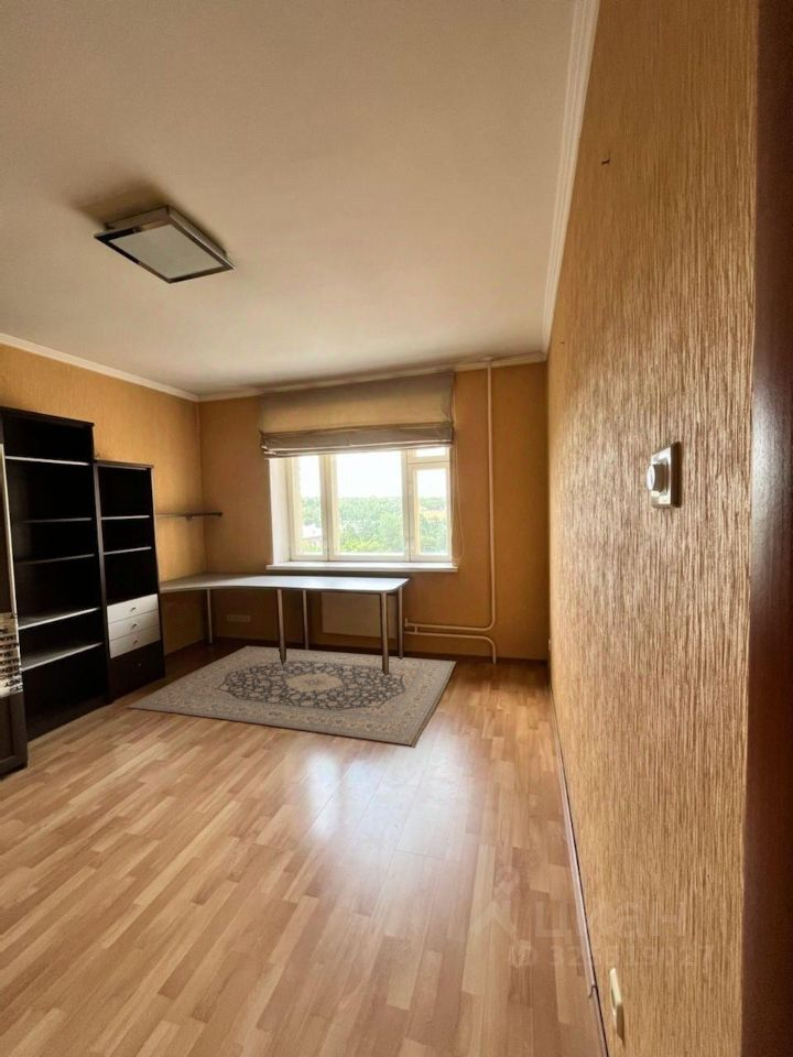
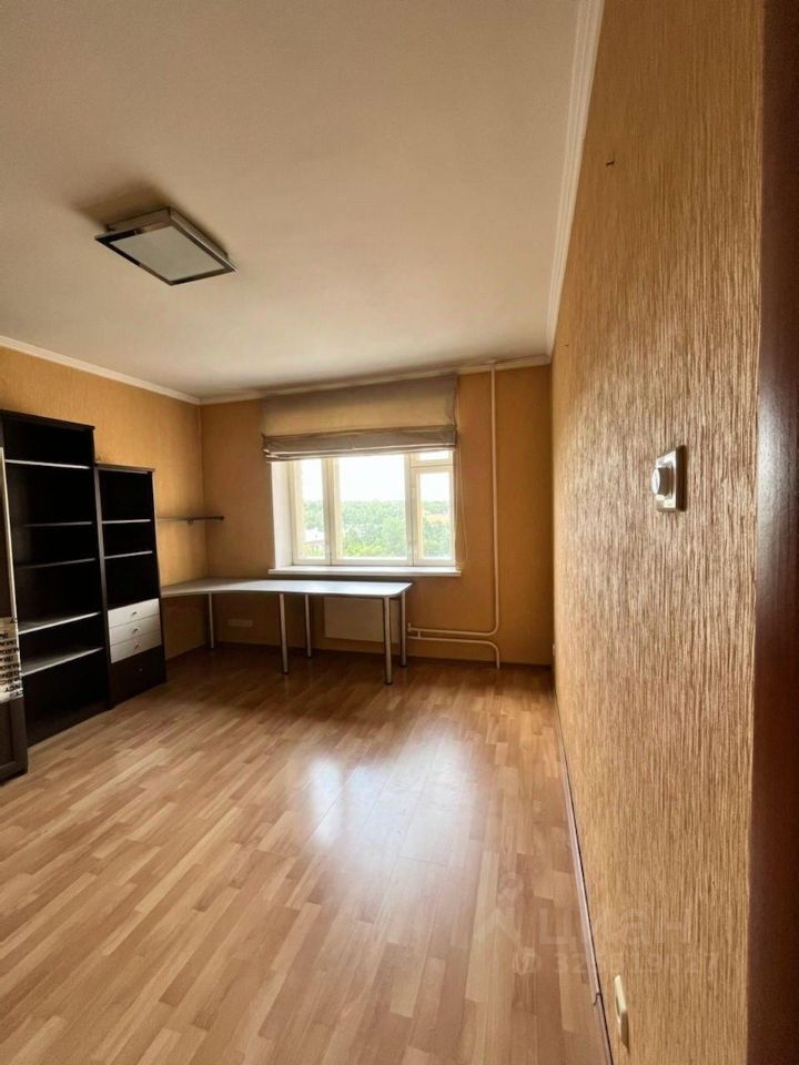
- area rug [123,645,457,748]
